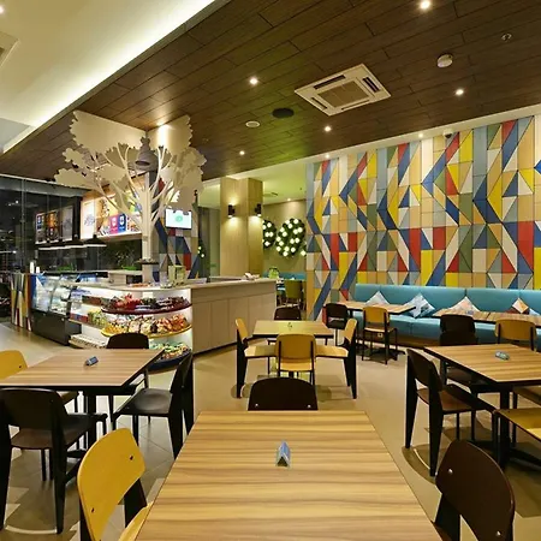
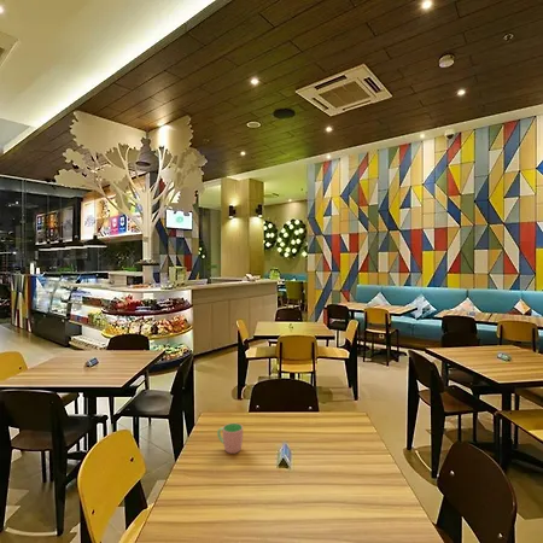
+ cup [216,422,244,455]
